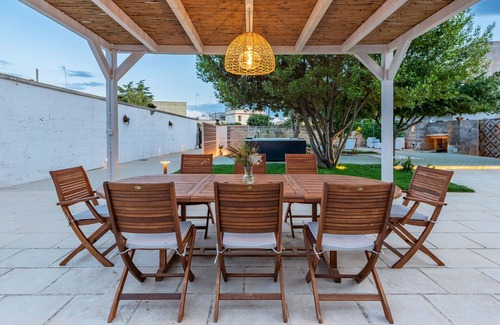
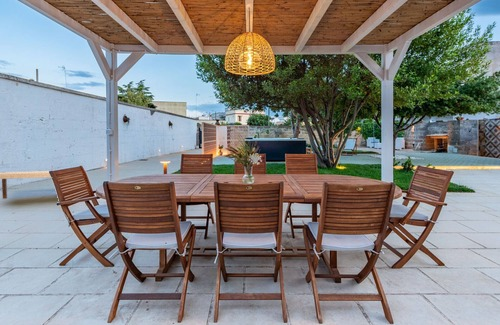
+ bench [0,170,52,200]
